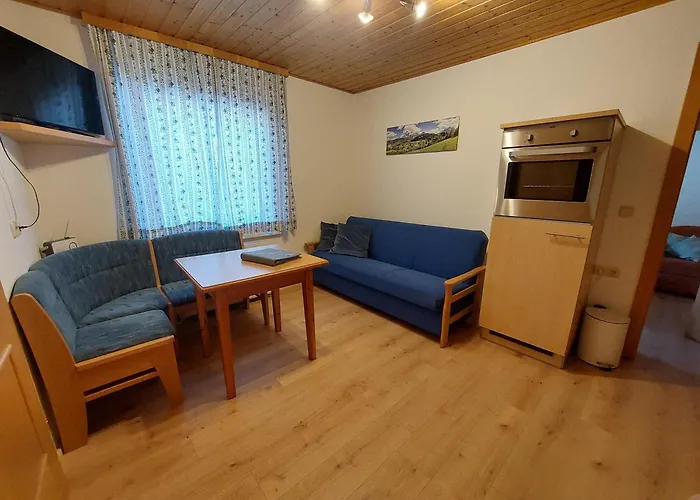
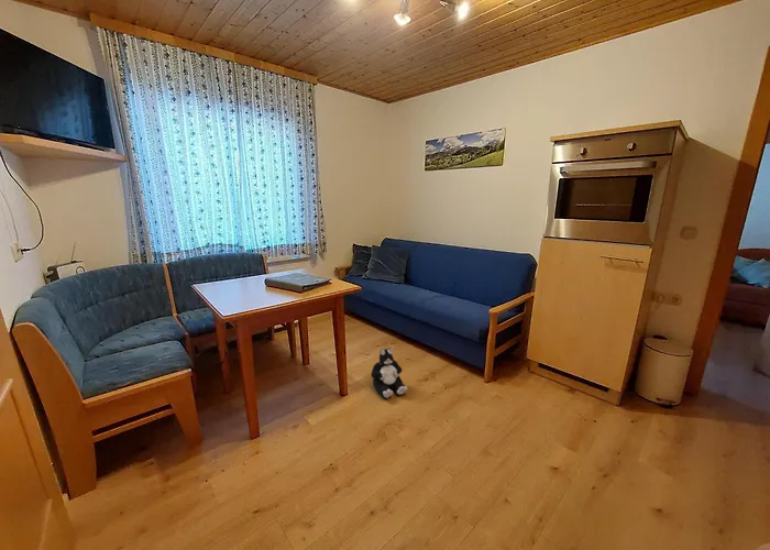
+ plush toy [370,346,408,398]
